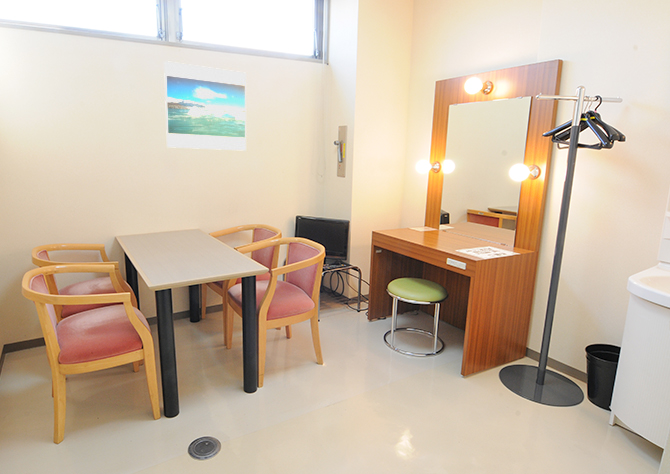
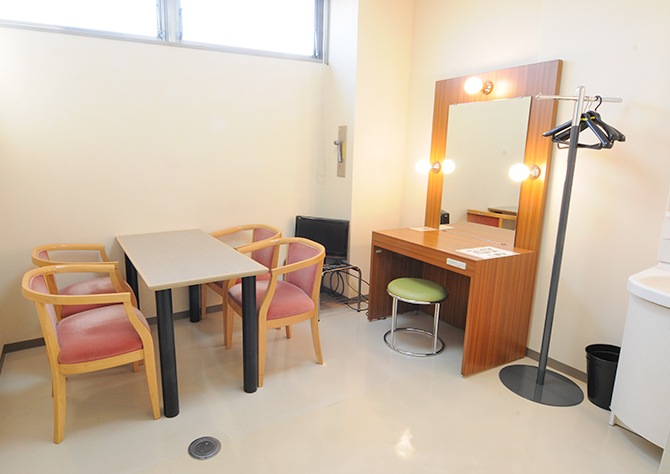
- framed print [163,60,247,152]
